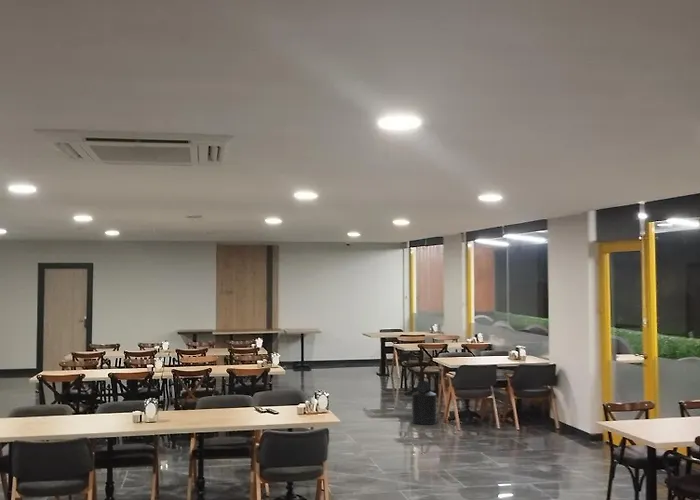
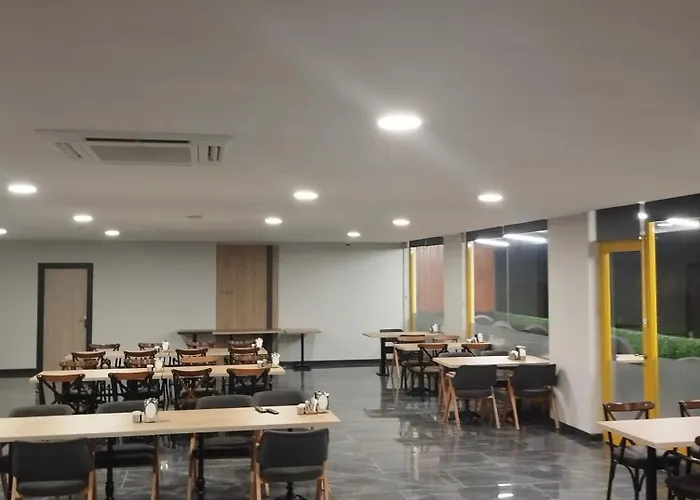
- trash can [411,380,438,426]
